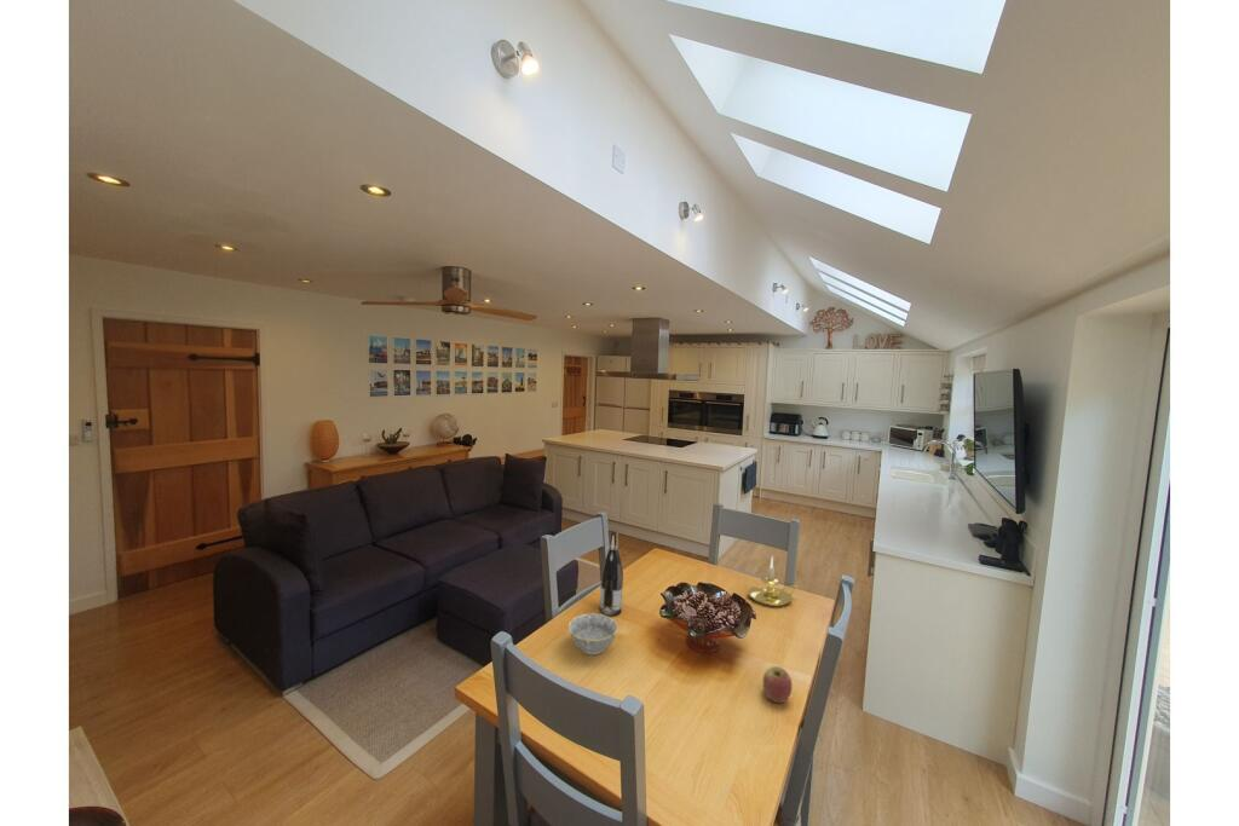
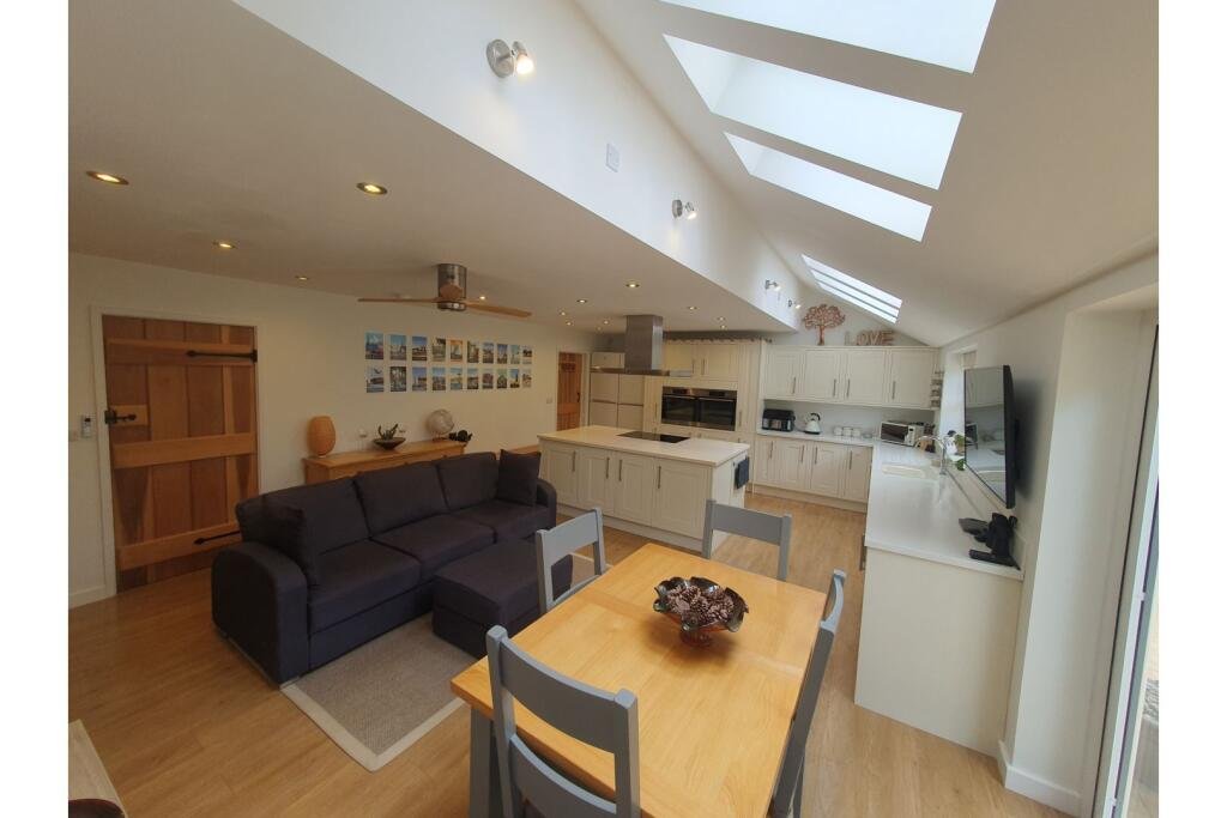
- apple [762,665,793,704]
- candle holder [747,555,797,607]
- bowl [567,613,620,655]
- wine bottle [599,528,624,617]
